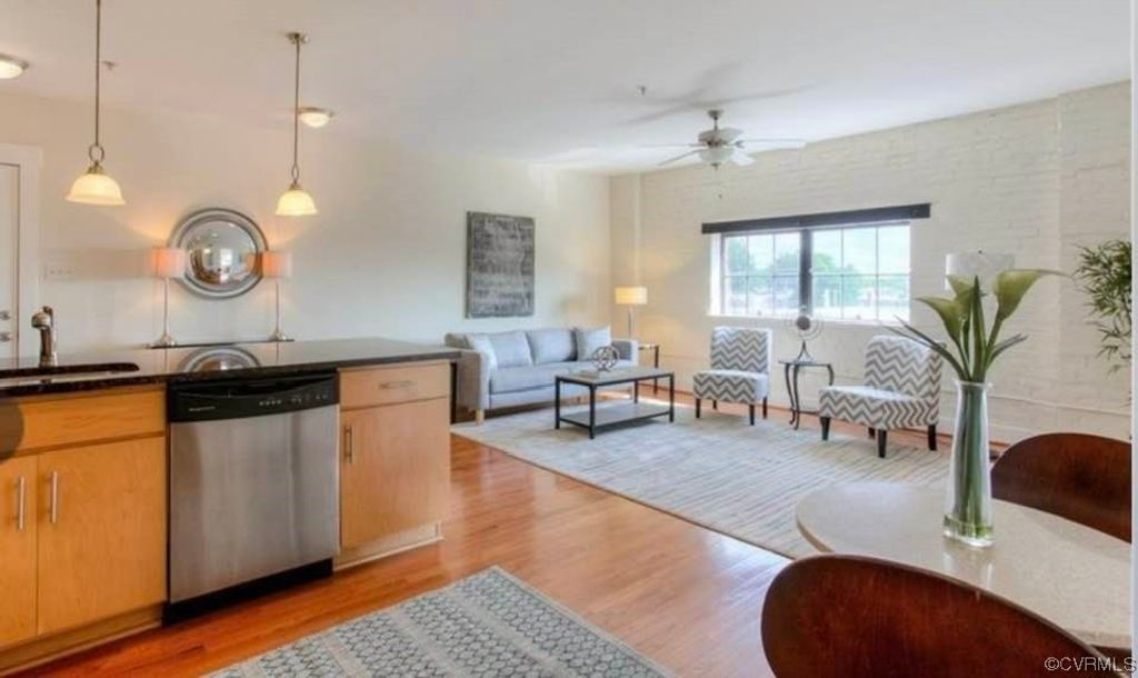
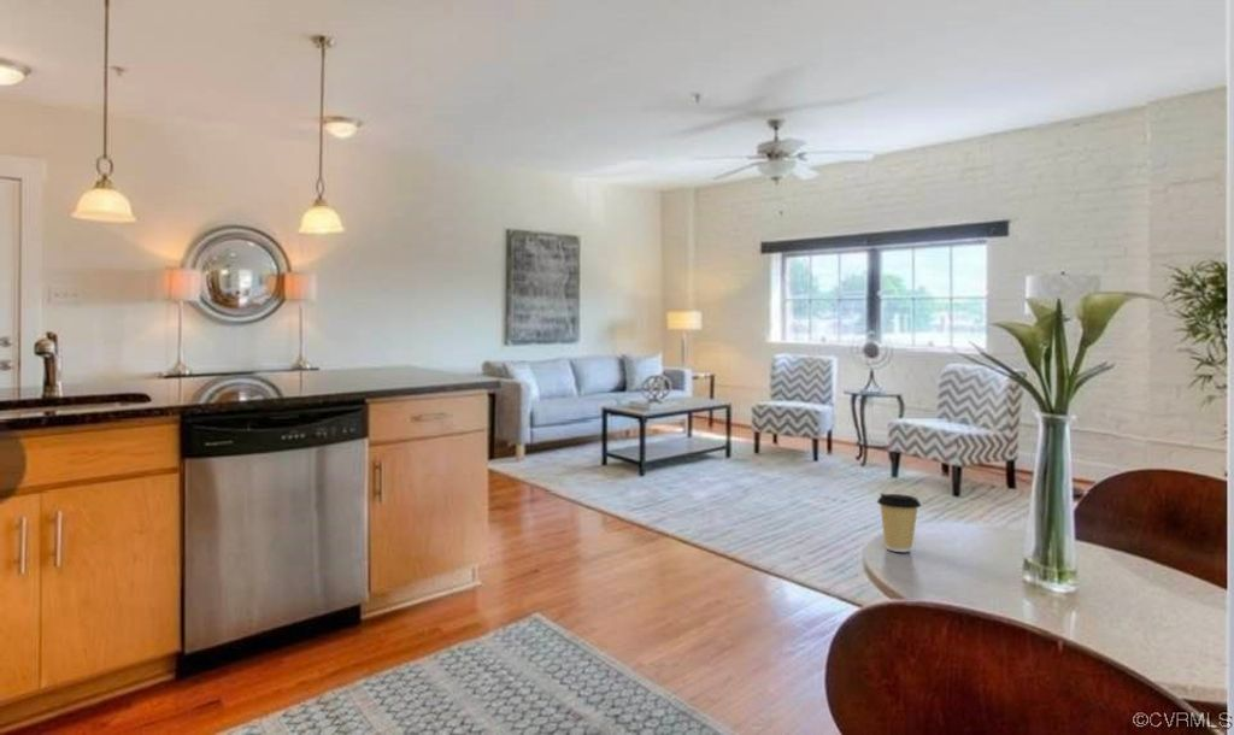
+ coffee cup [876,492,922,553]
